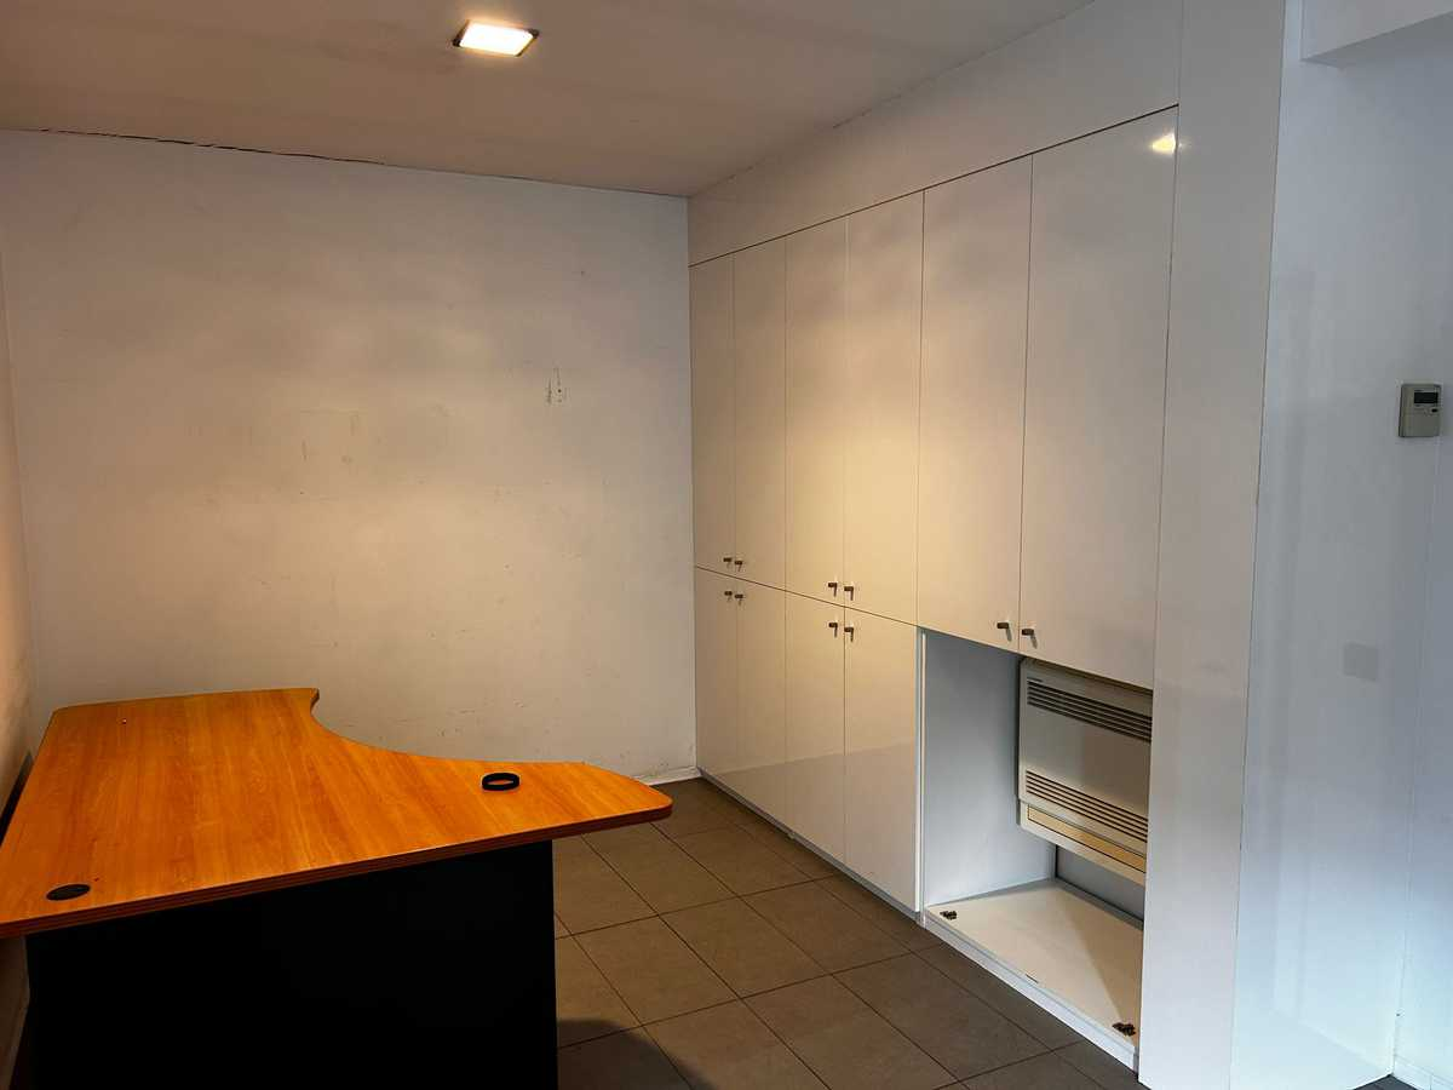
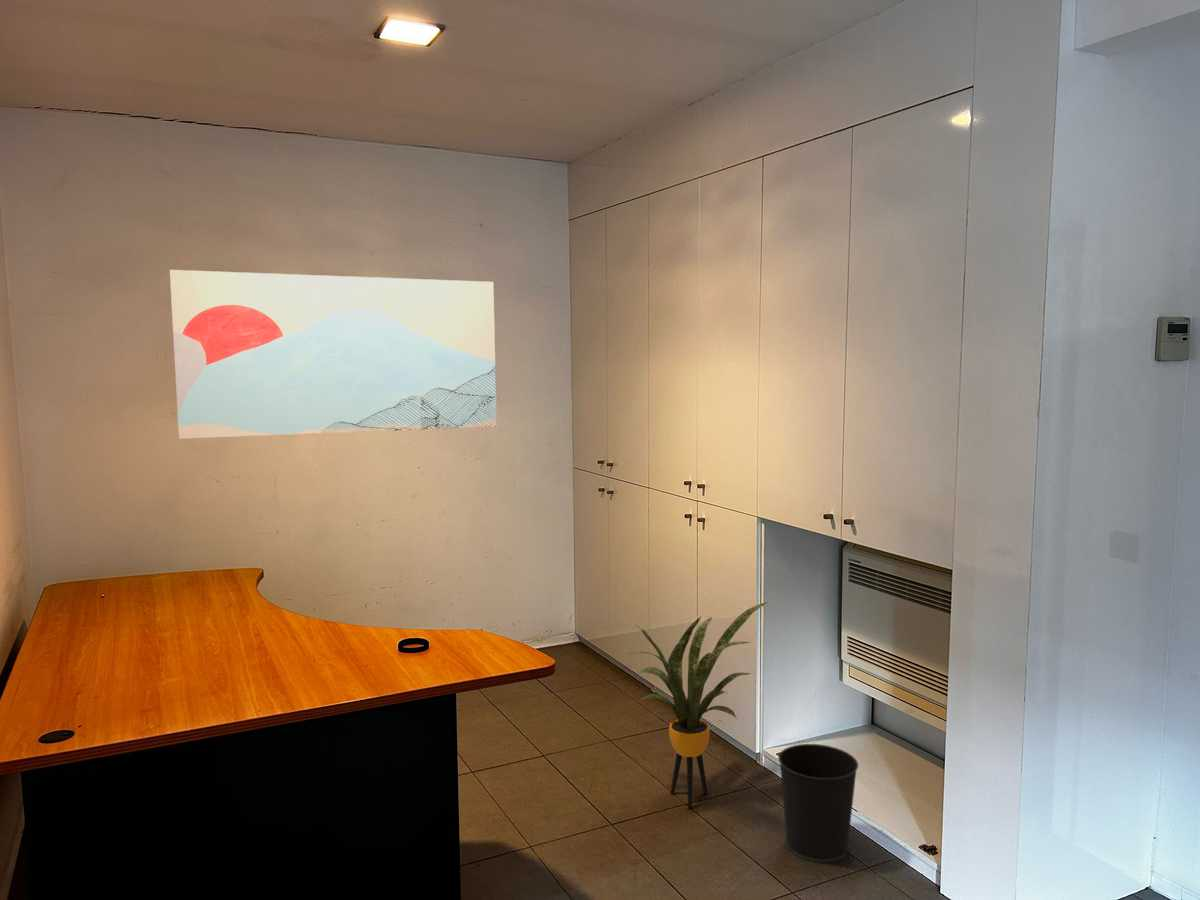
+ wall art [169,269,497,440]
+ wastebasket [777,743,859,864]
+ house plant [625,601,769,809]
